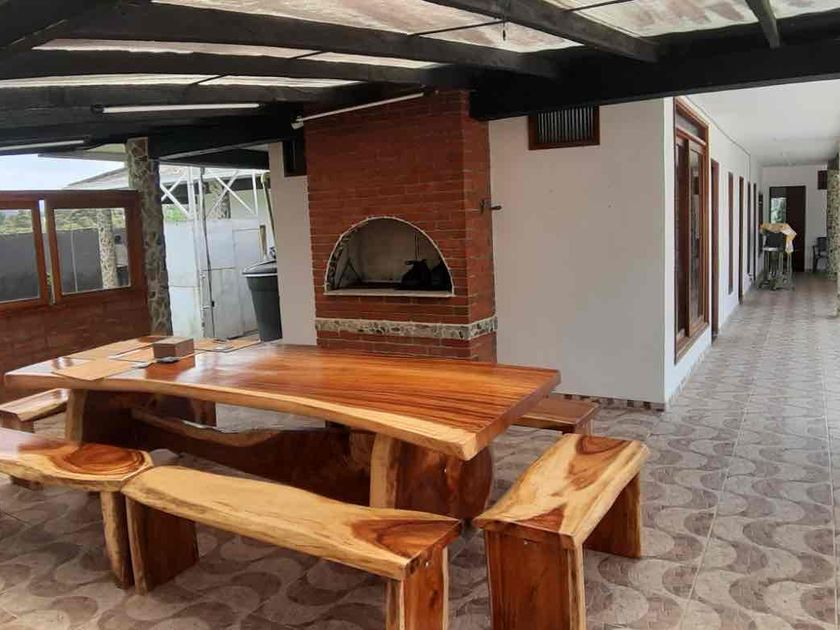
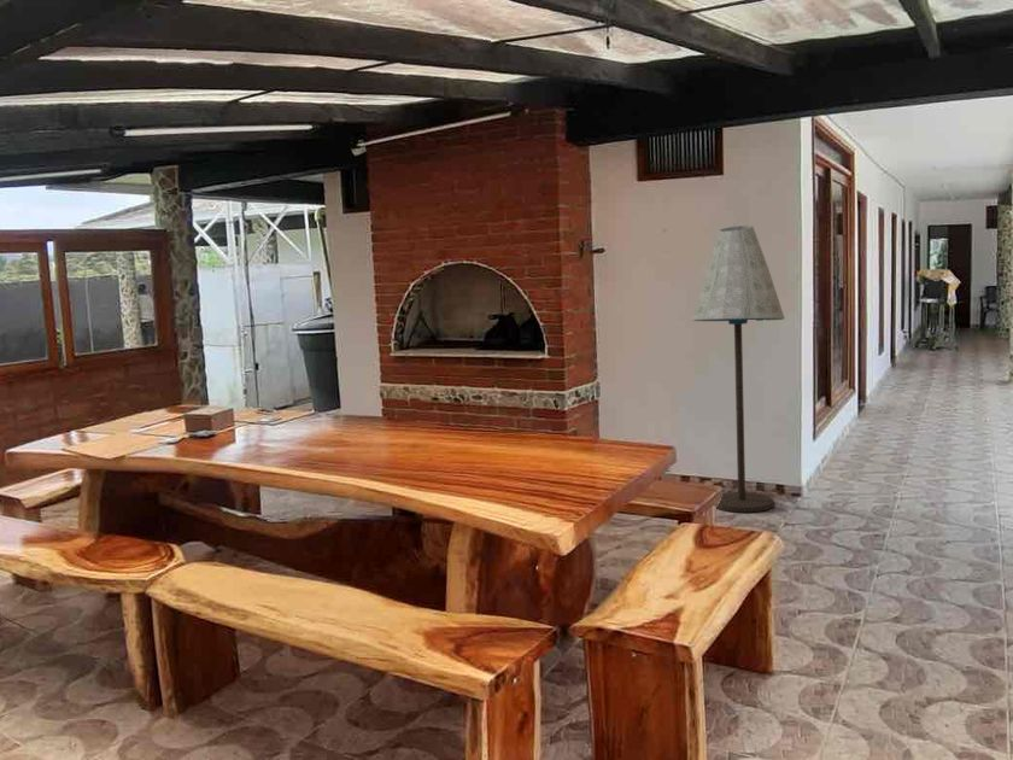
+ floor lamp [691,224,786,514]
